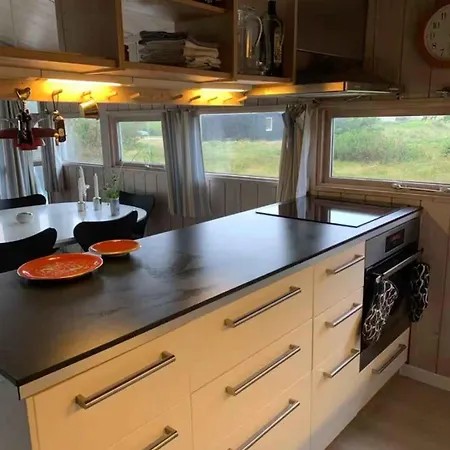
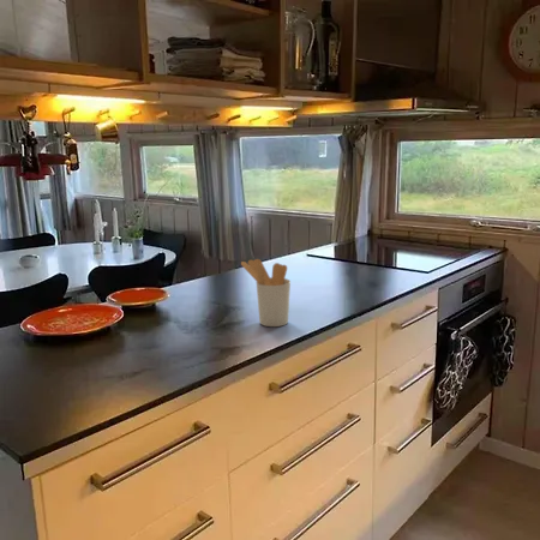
+ utensil holder [240,258,292,328]
